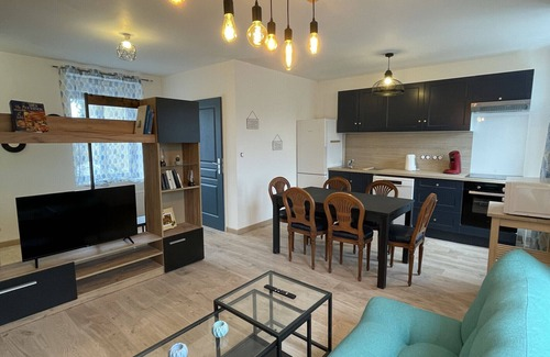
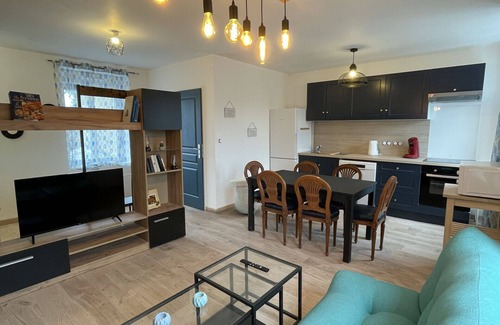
+ waste bin [229,177,261,215]
